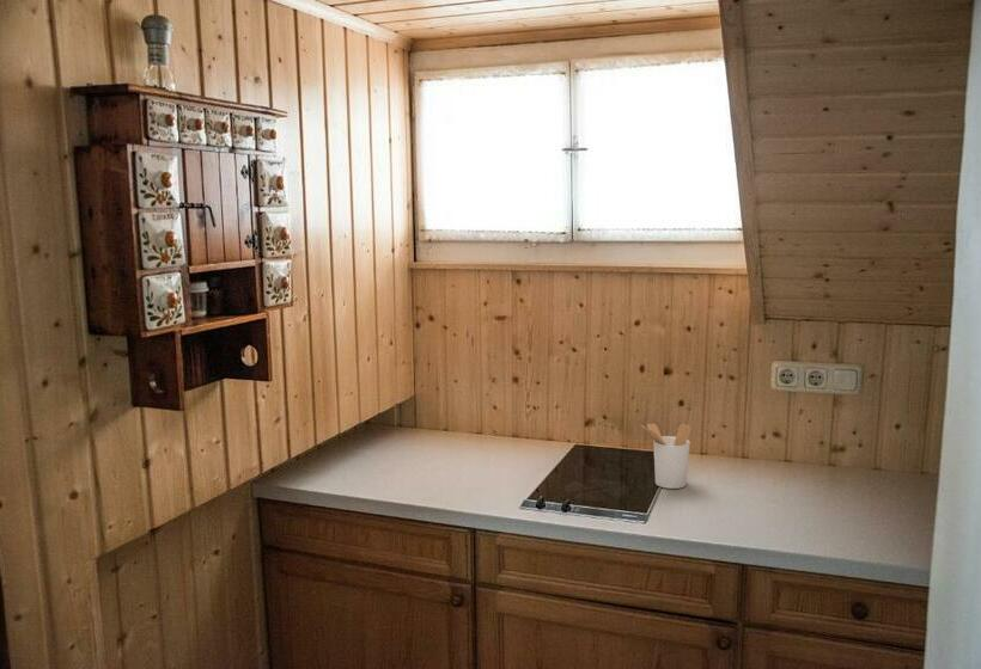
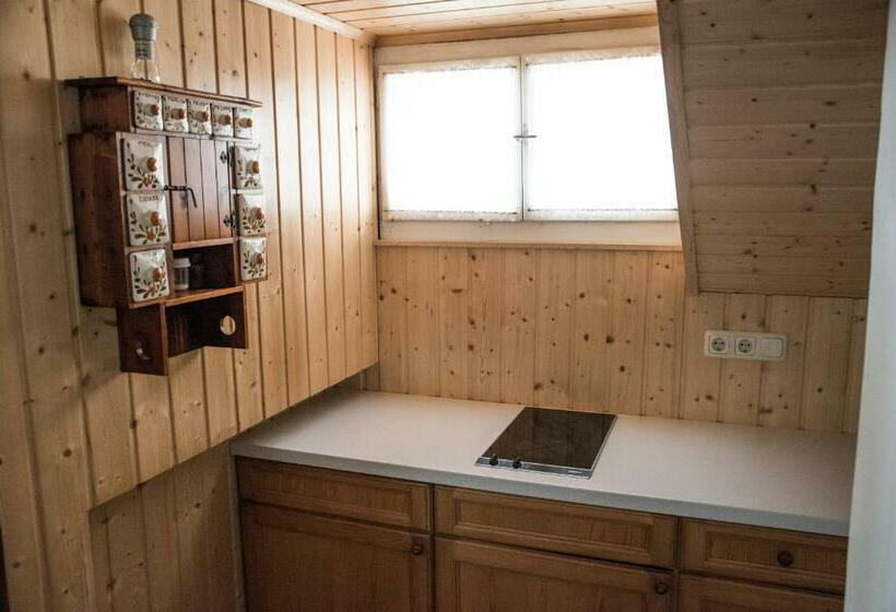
- utensil holder [640,423,693,490]
